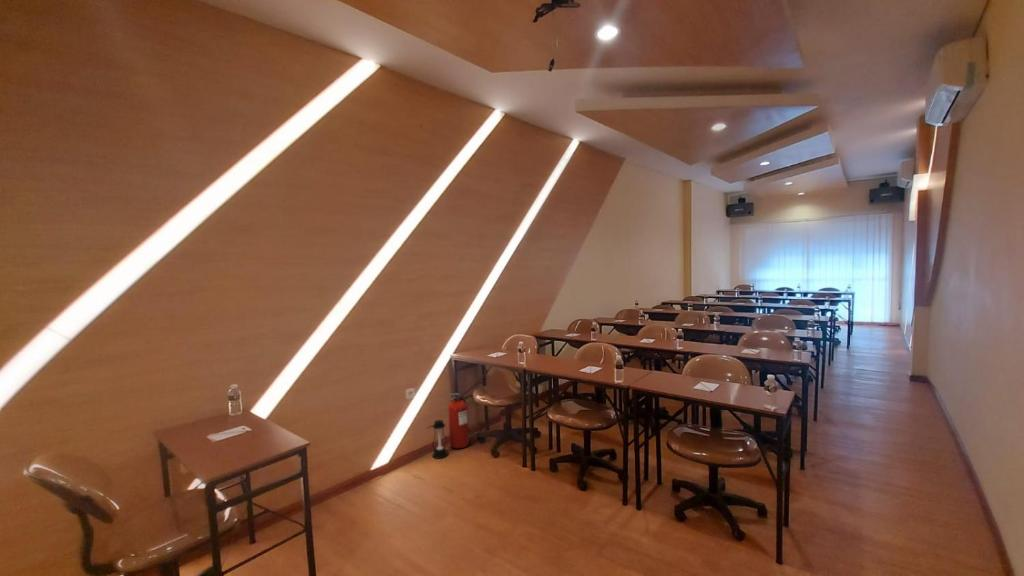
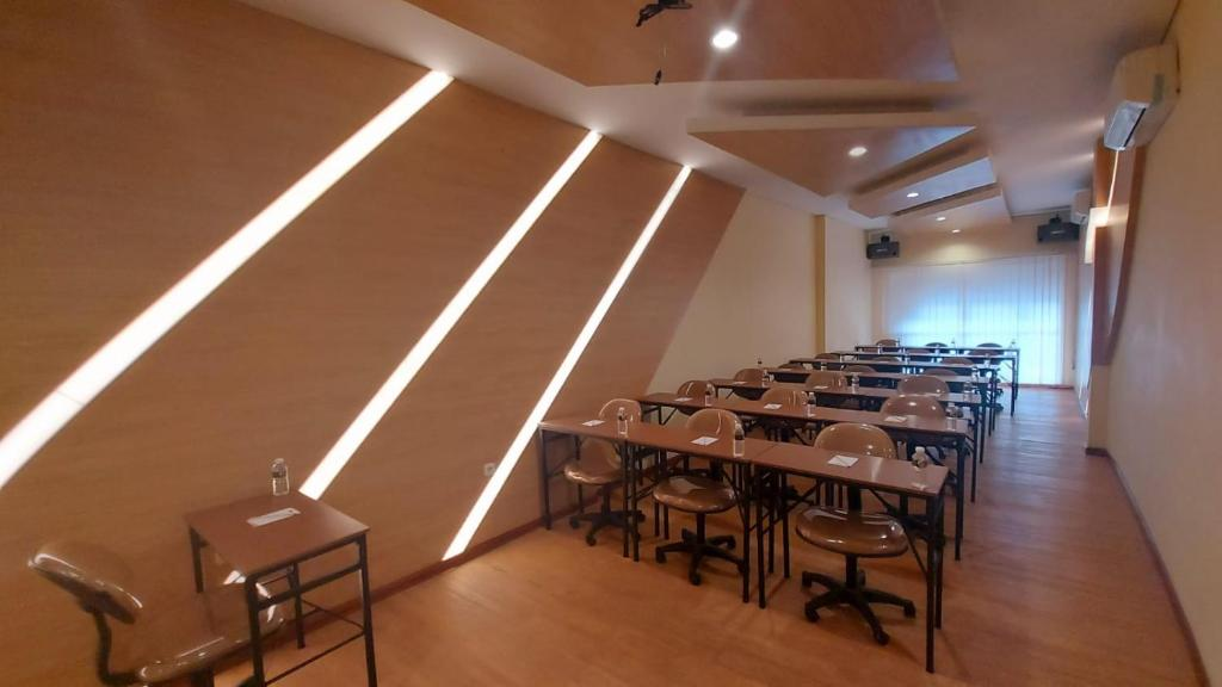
- lantern [426,419,449,460]
- fire extinguisher [447,392,470,450]
